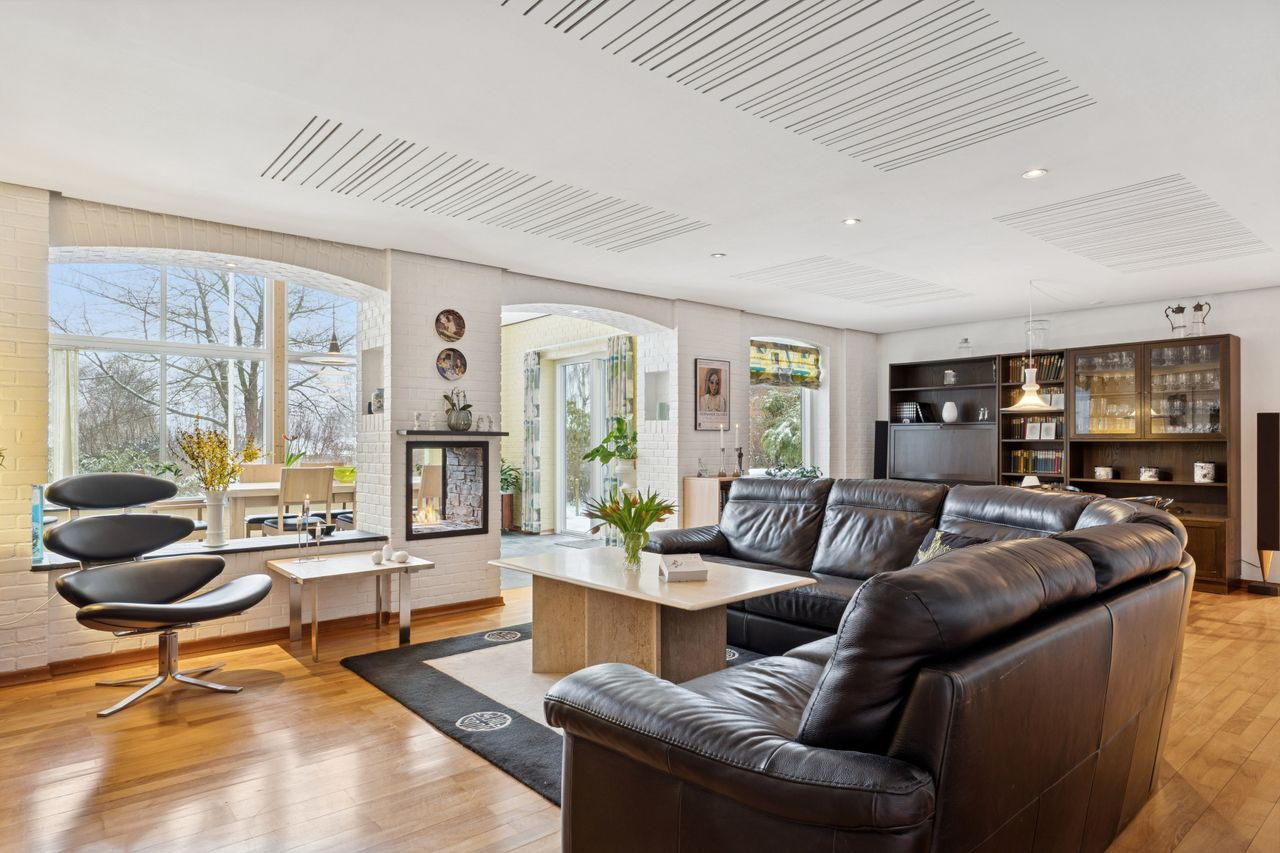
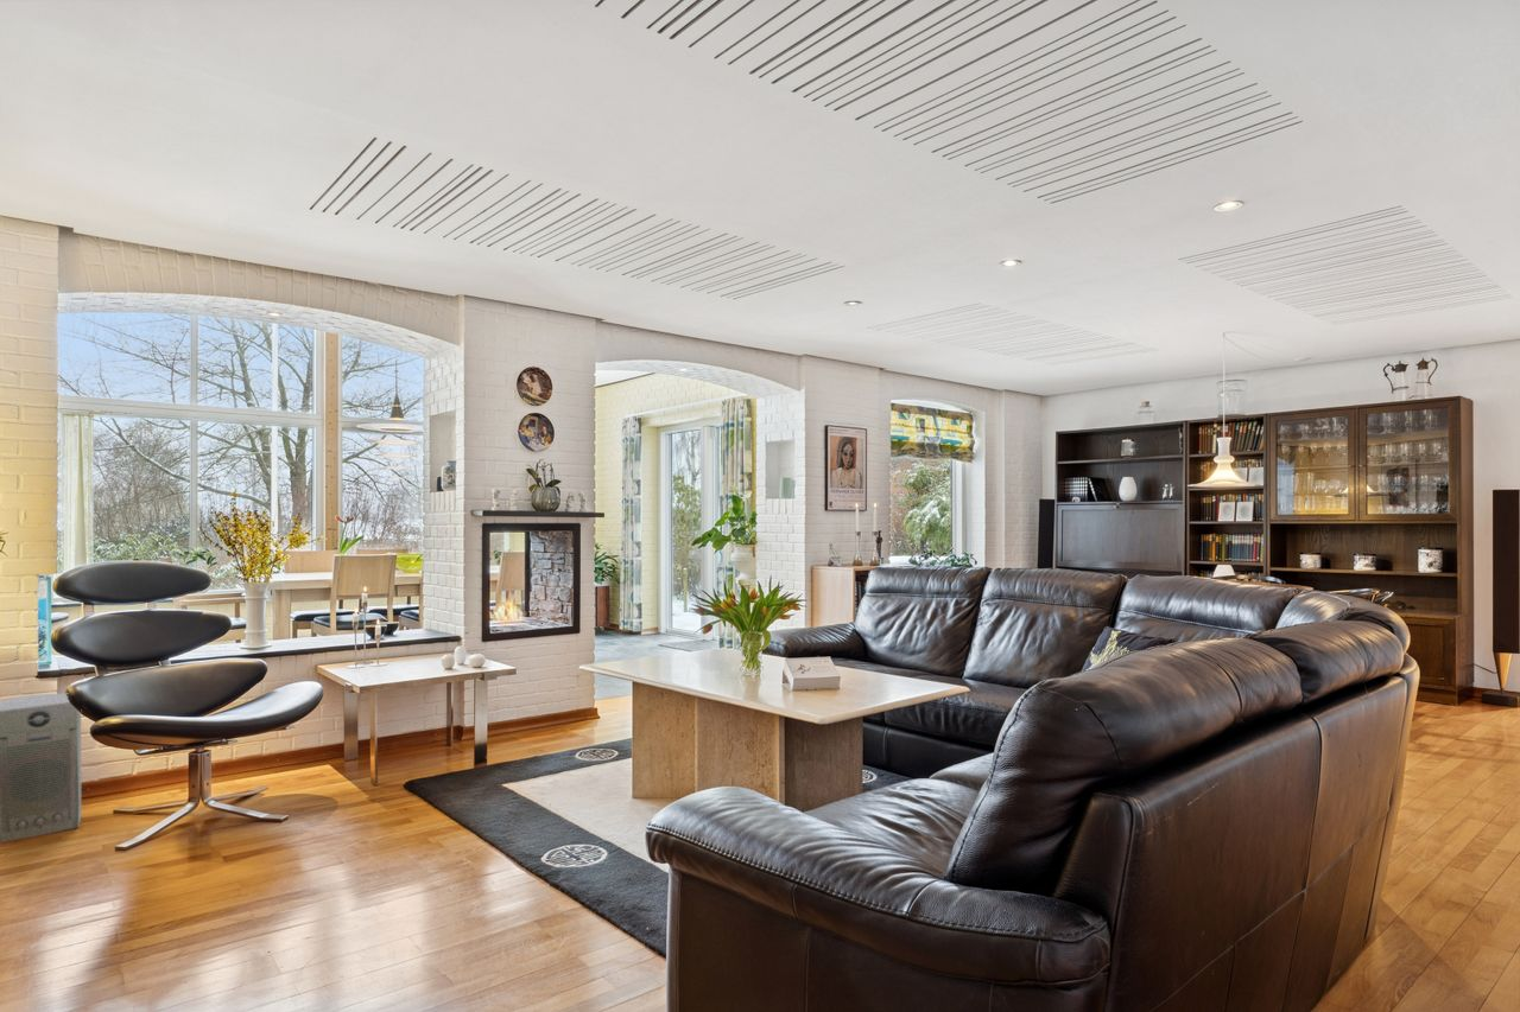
+ fan [0,693,82,844]
